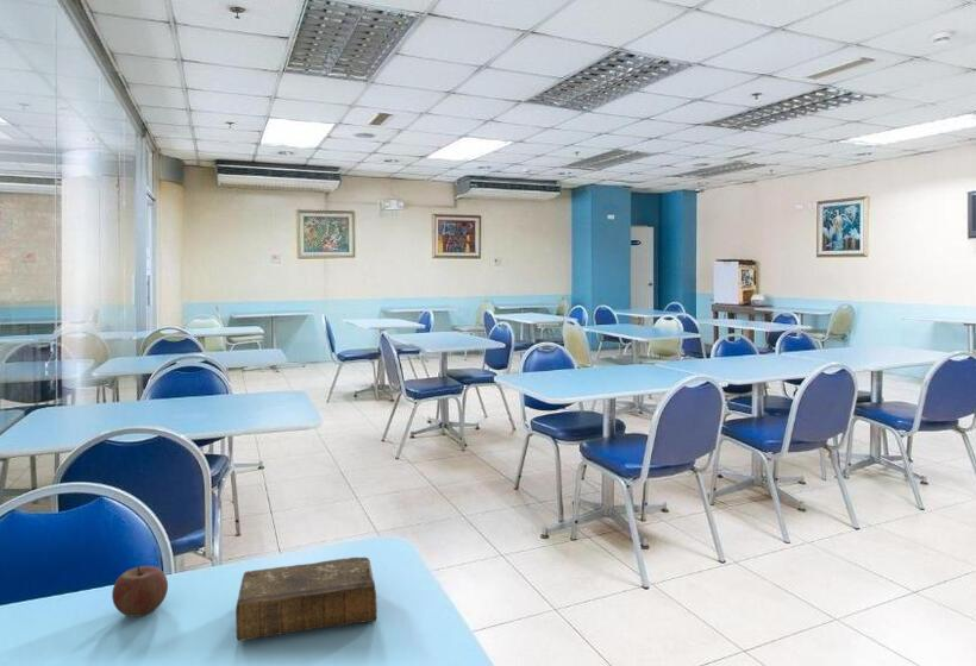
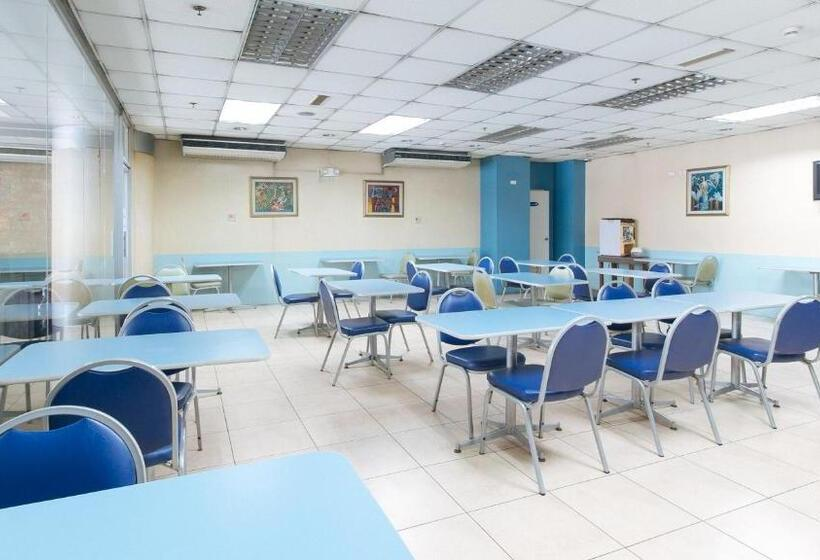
- apple [111,565,169,618]
- book [234,557,378,642]
